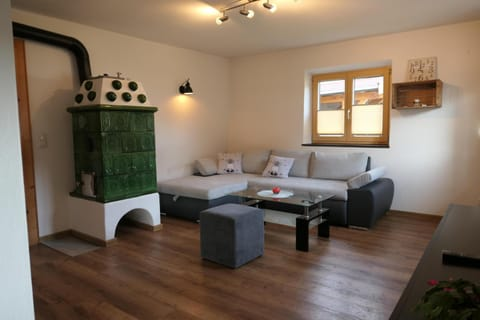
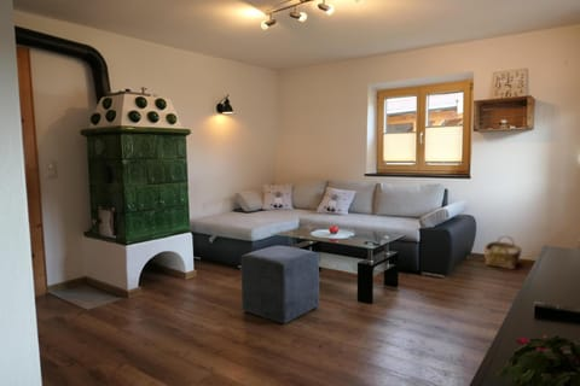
+ woven basket [483,235,523,270]
